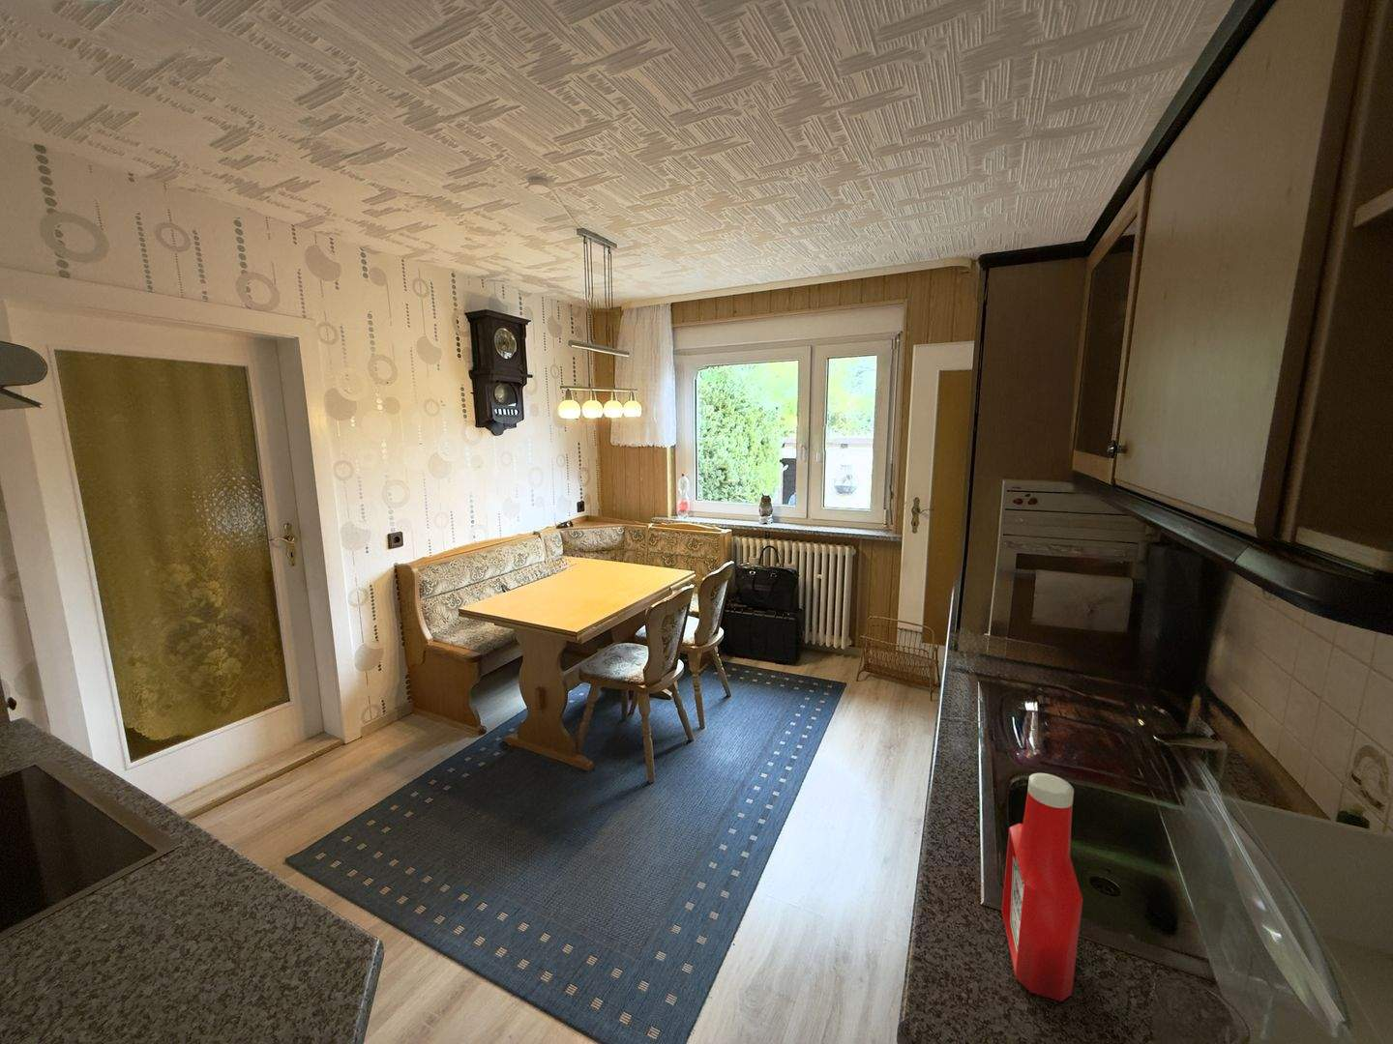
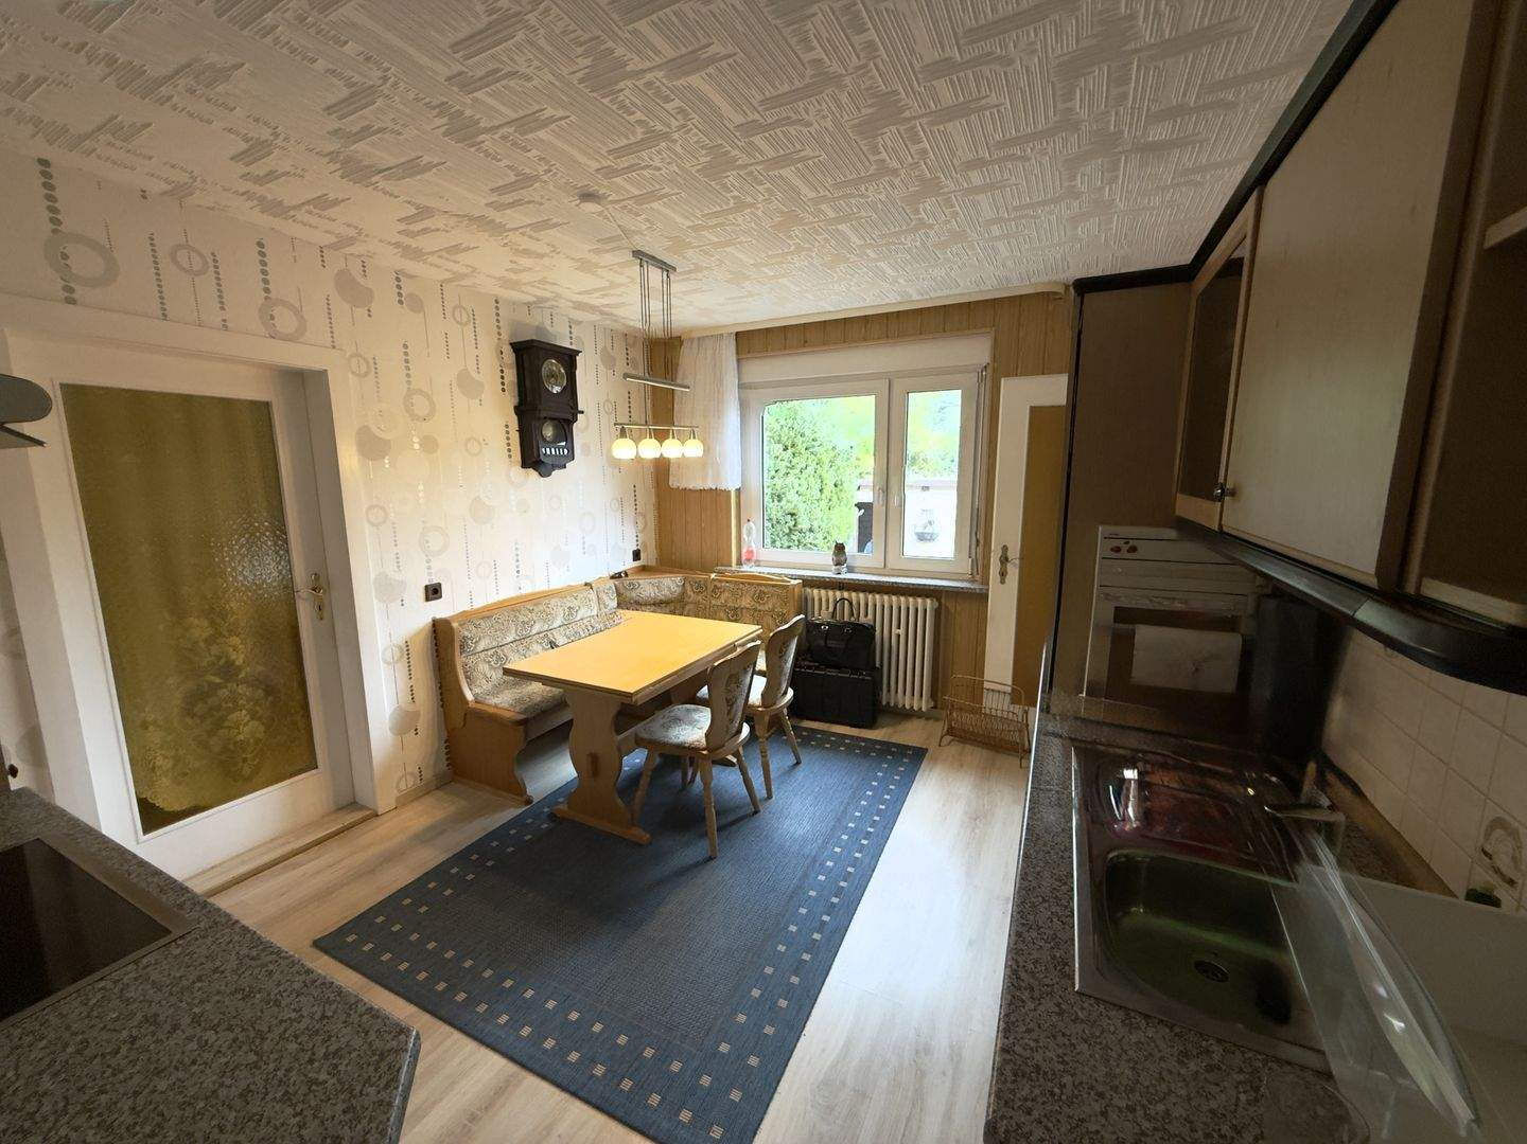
- soap bottle [1001,772,1084,1002]
